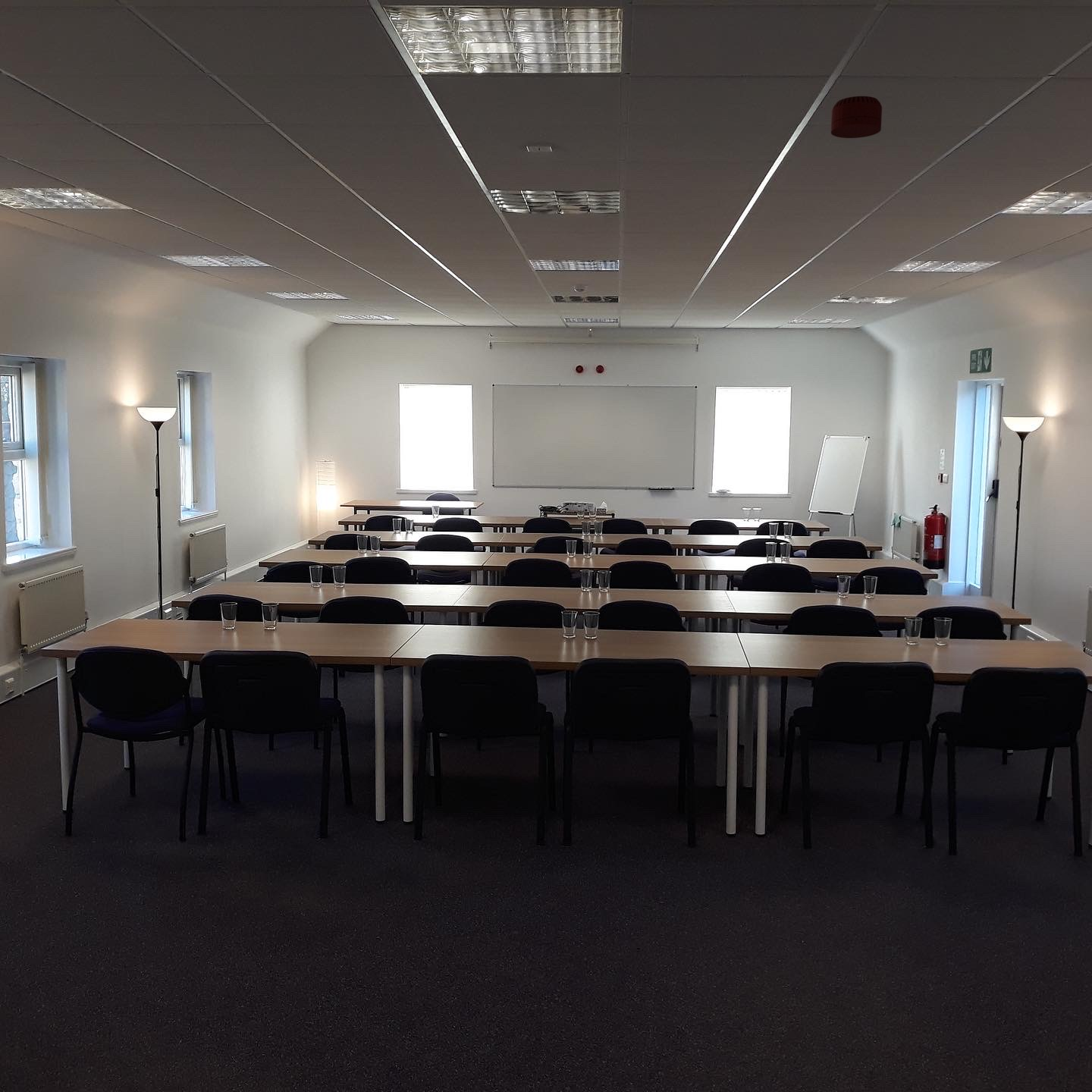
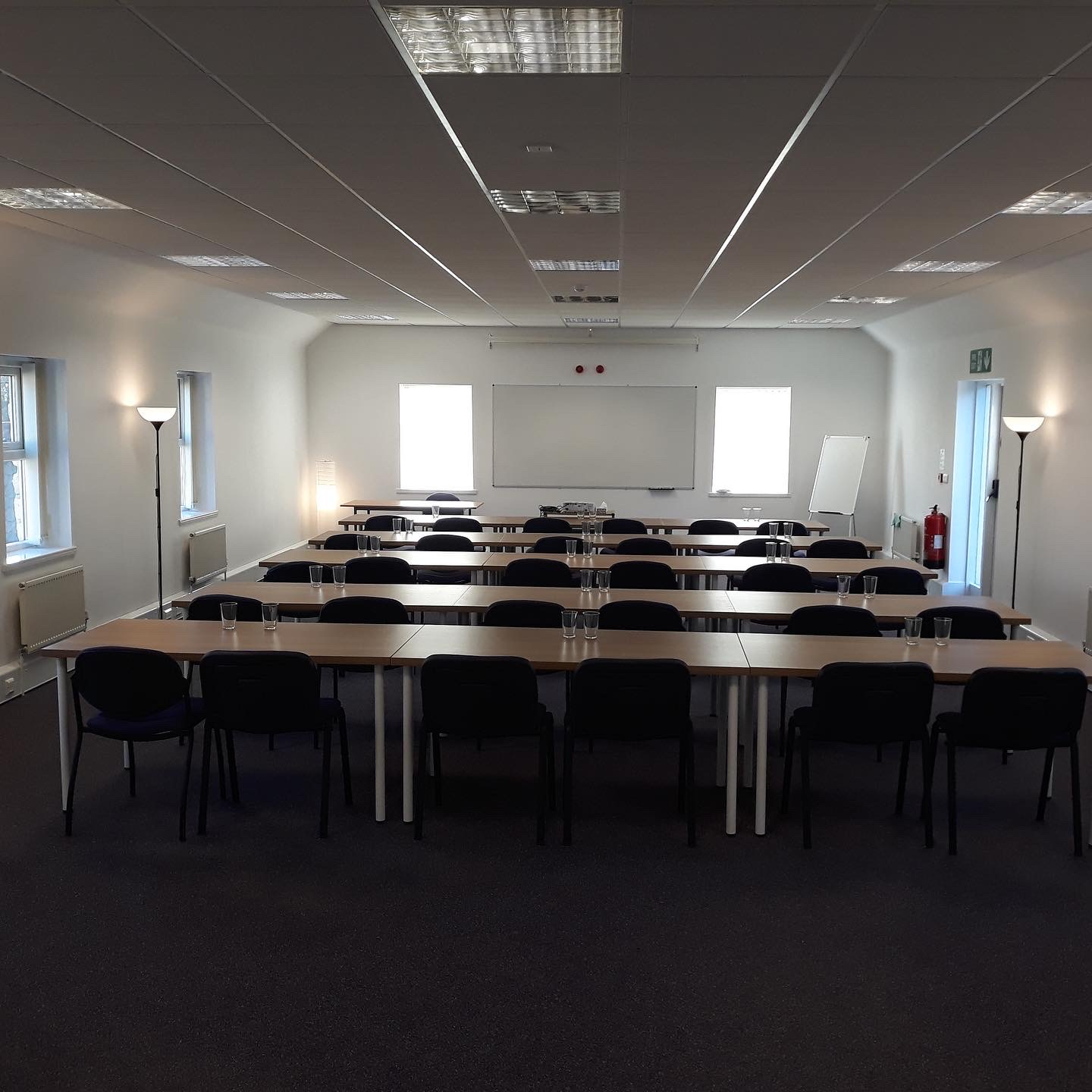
- smoke detector [830,96,883,139]
